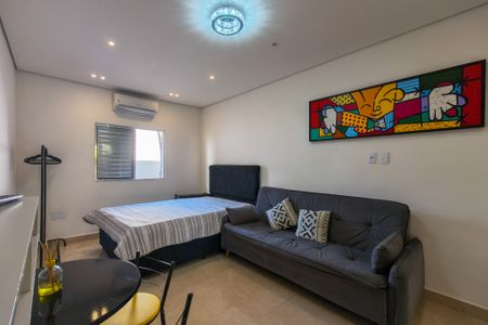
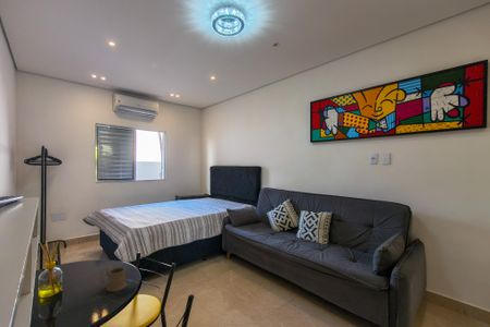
+ mug [99,266,127,292]
